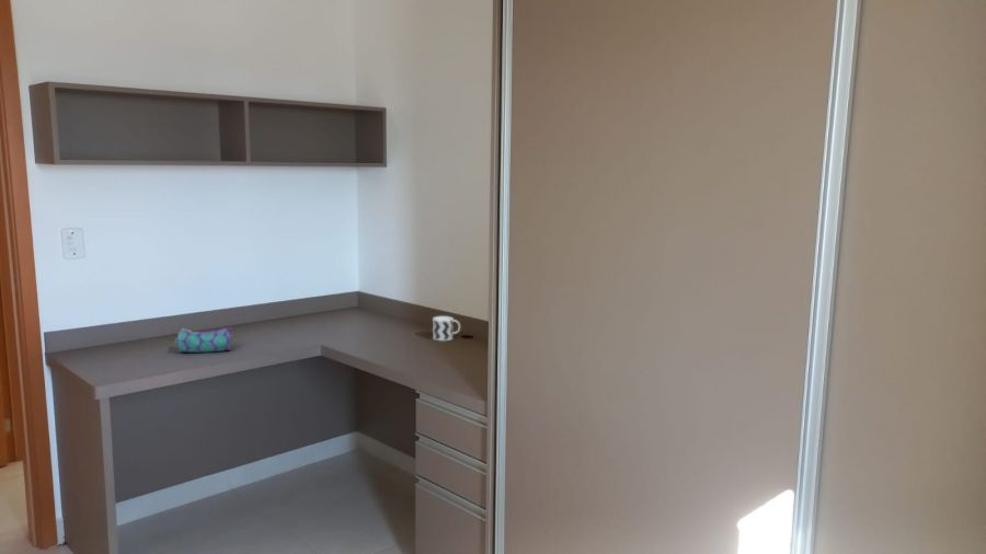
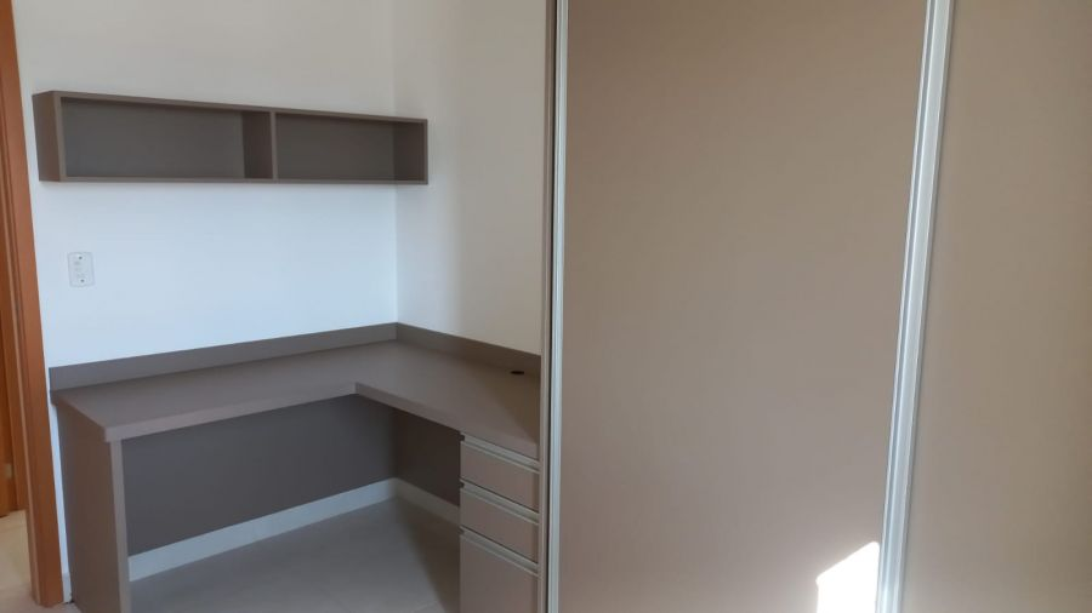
- pencil case [173,326,233,354]
- cup [432,315,461,342]
